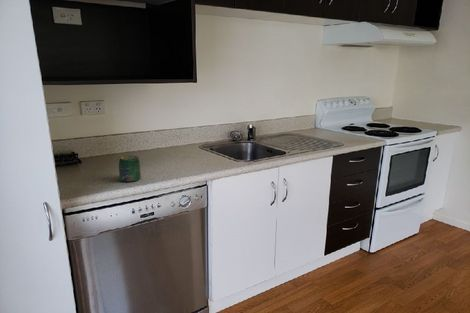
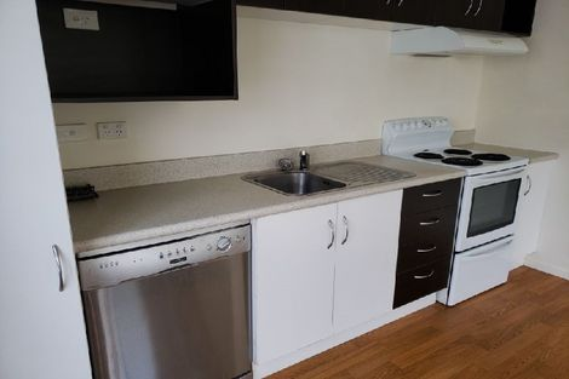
- jar [118,154,142,183]
